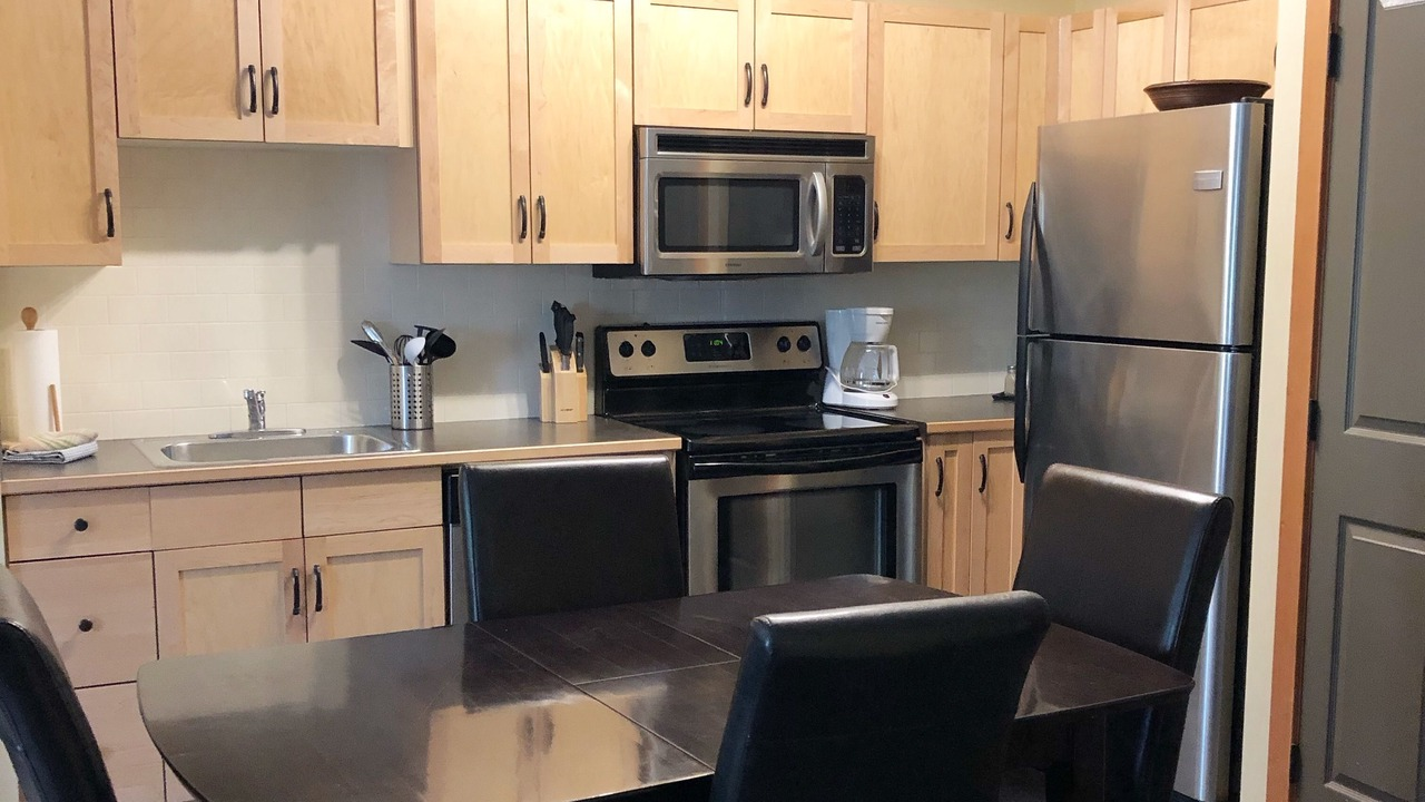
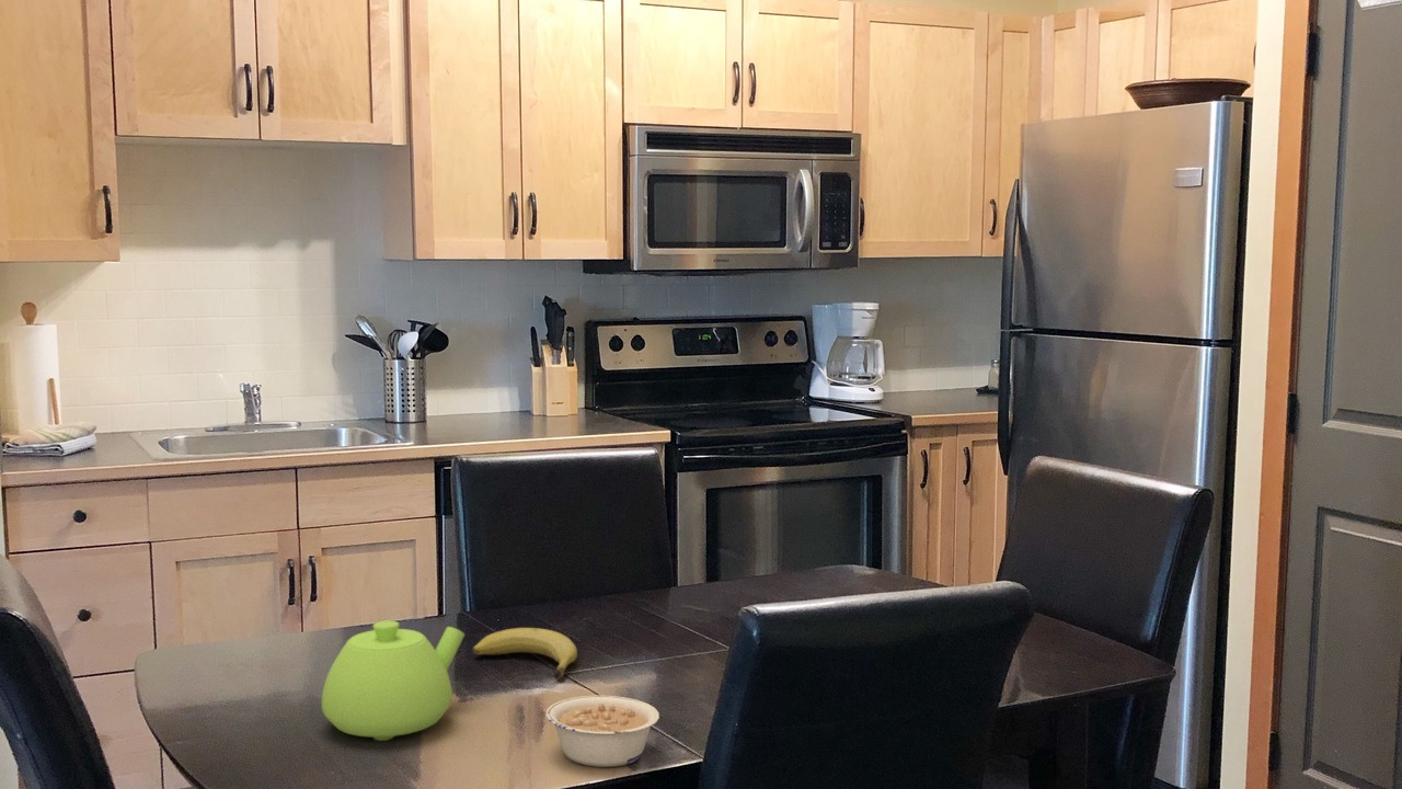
+ legume [544,695,660,768]
+ fruit [471,627,578,681]
+ teapot [321,619,466,742]
